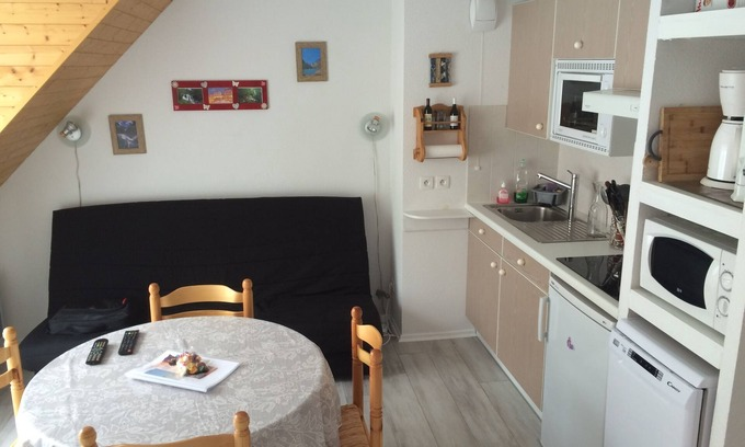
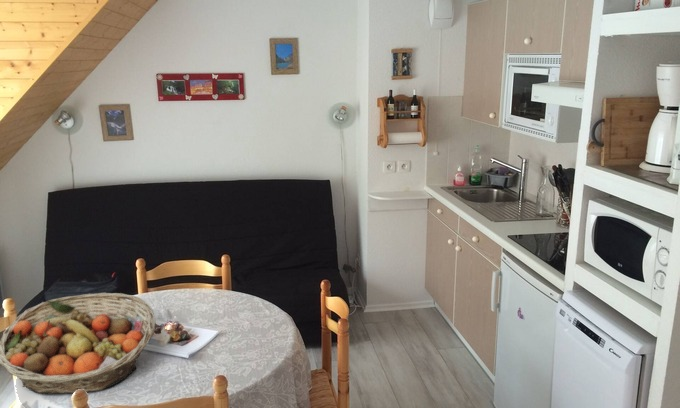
+ fruit basket [0,292,156,396]
